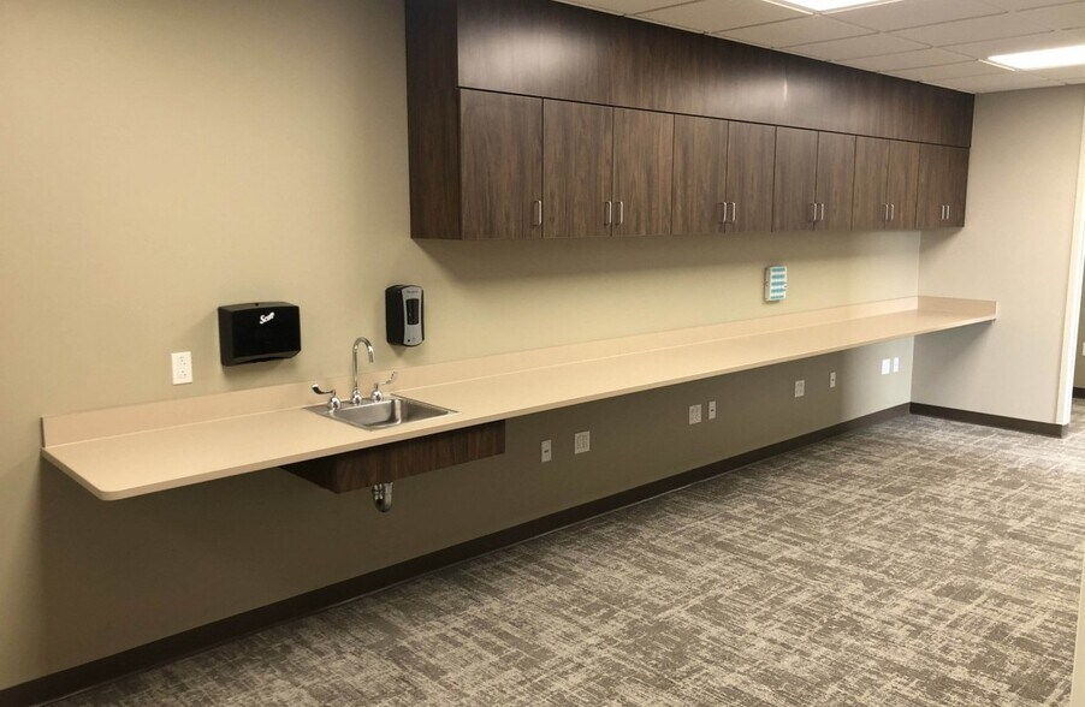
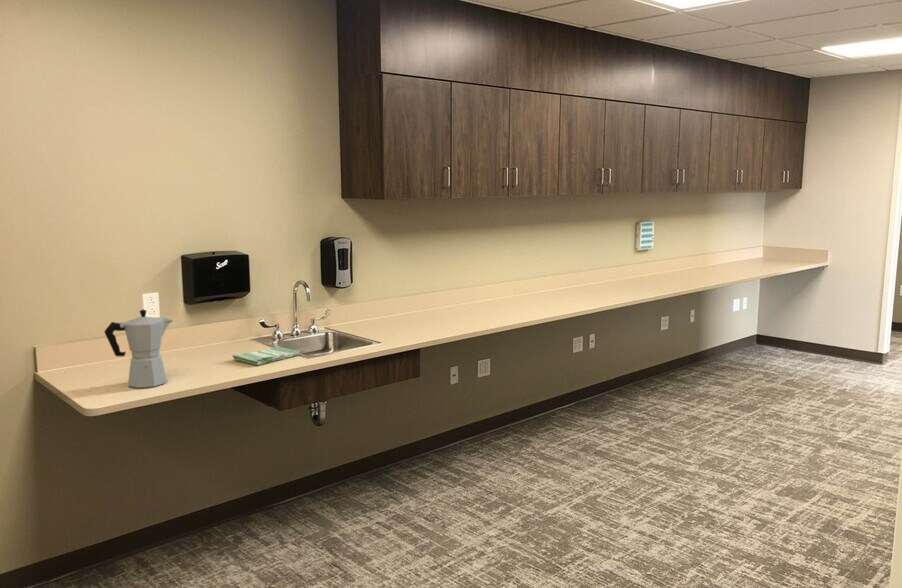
+ moka pot [104,309,174,389]
+ dish towel [231,346,301,366]
